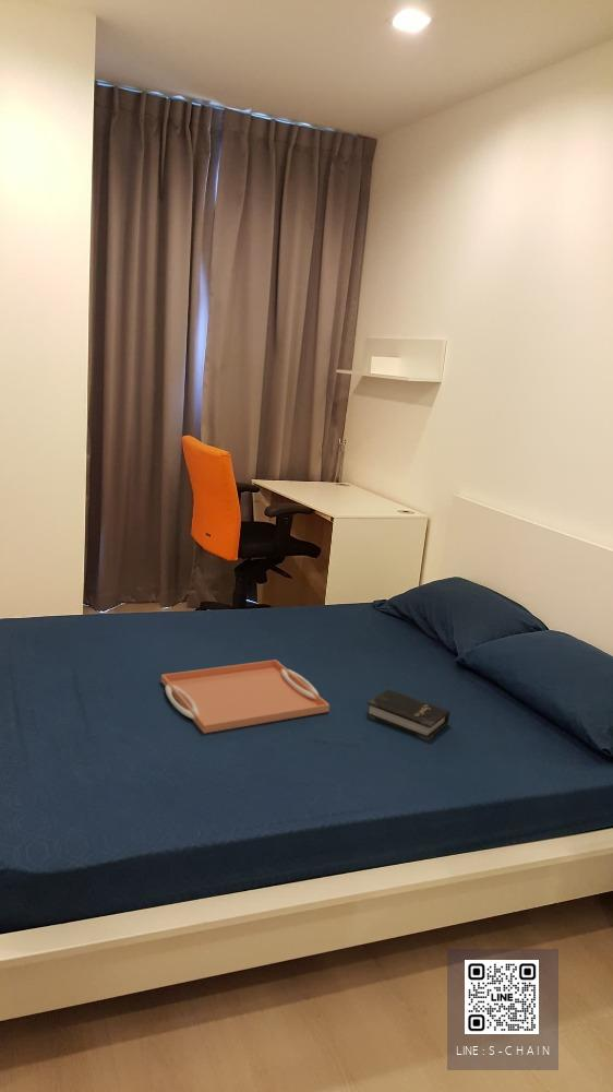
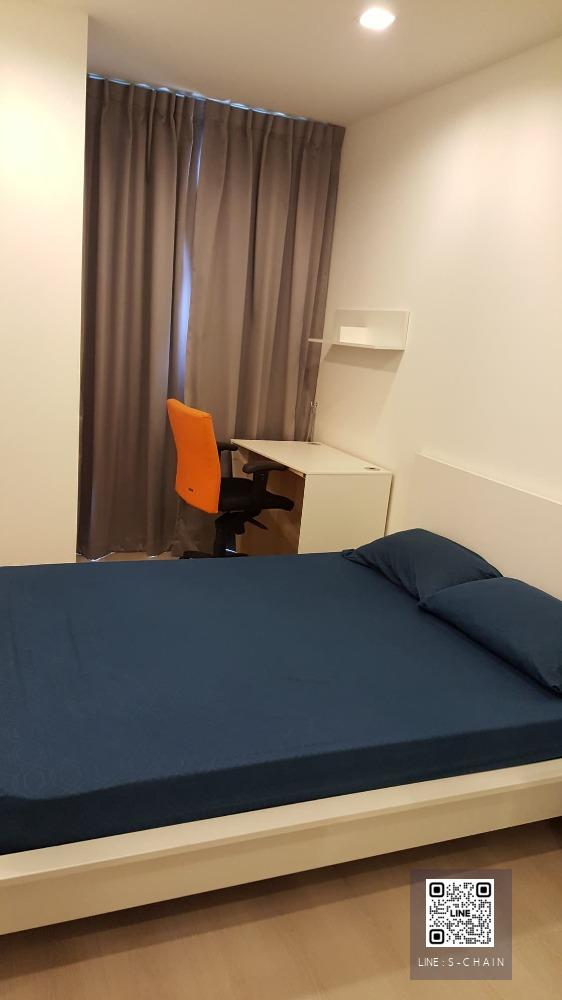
- serving tray [160,658,330,735]
- hardback book [365,688,450,741]
